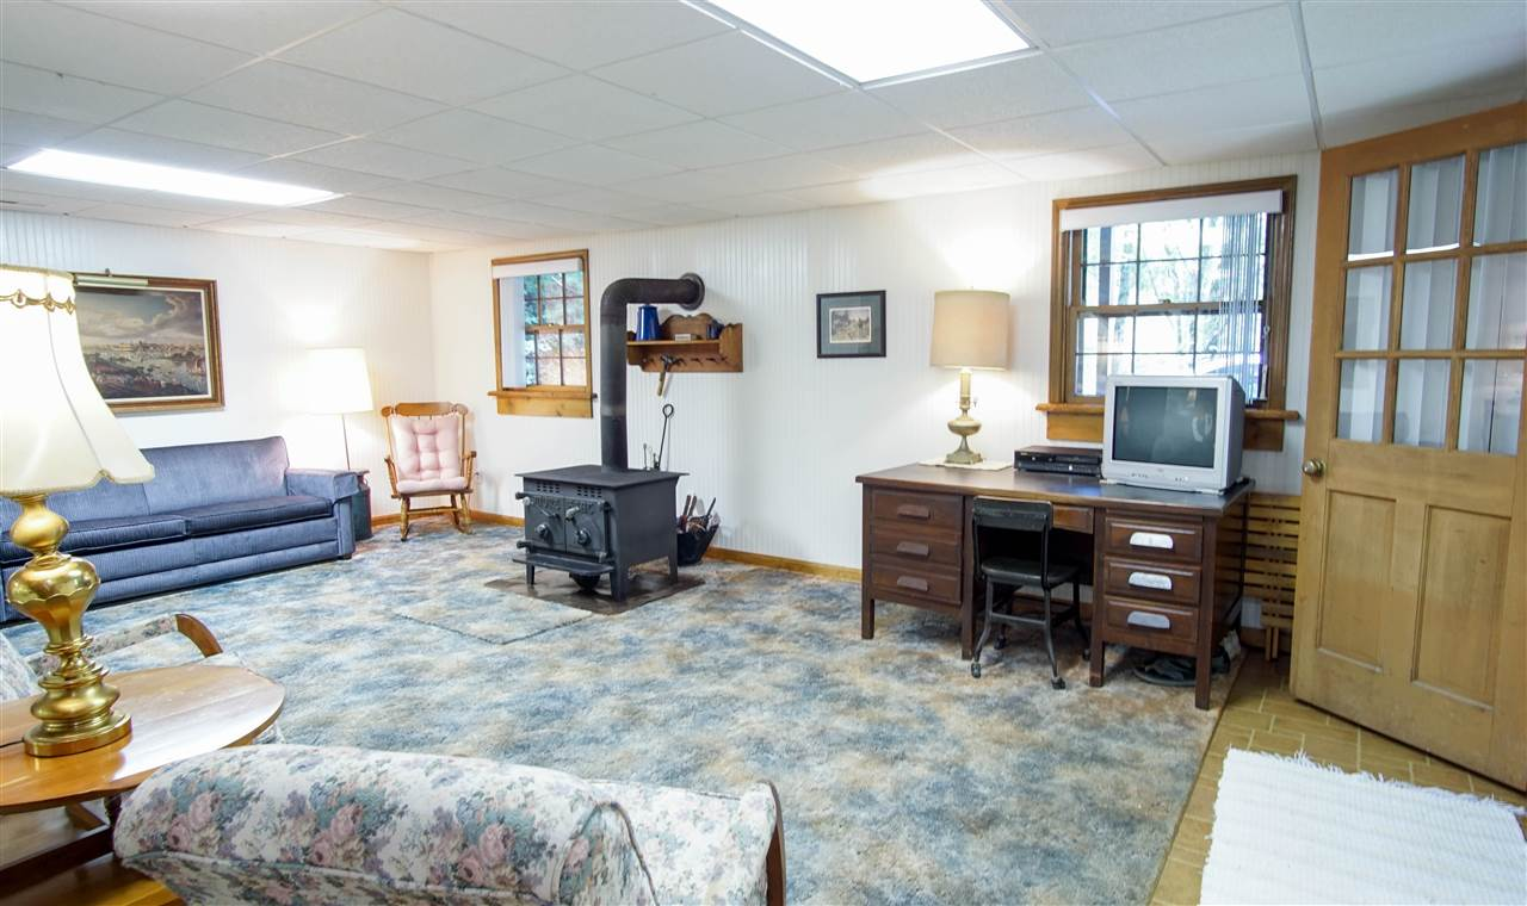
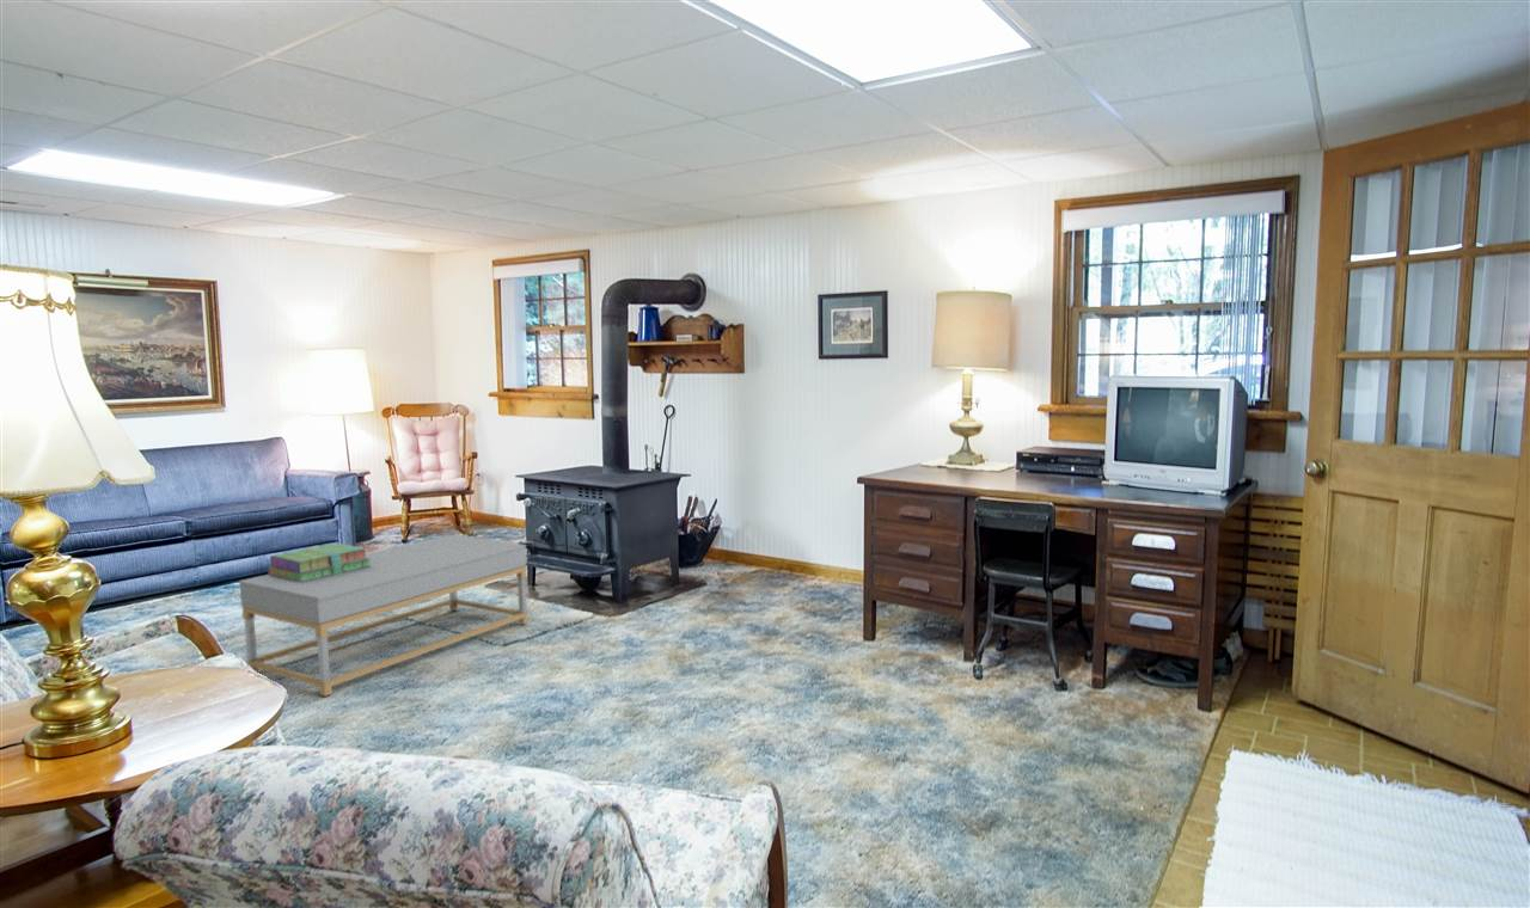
+ stack of books [267,542,369,582]
+ coffee table [238,534,530,698]
